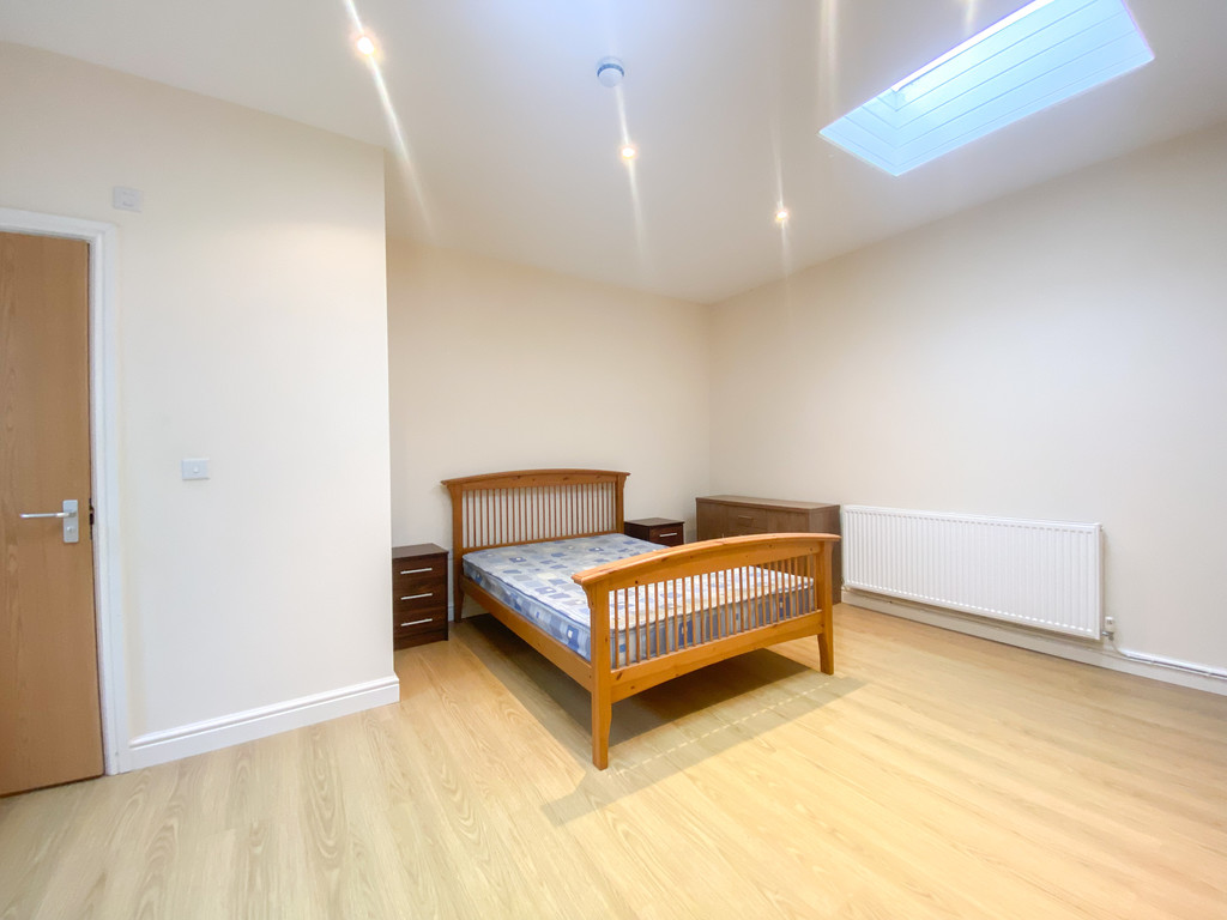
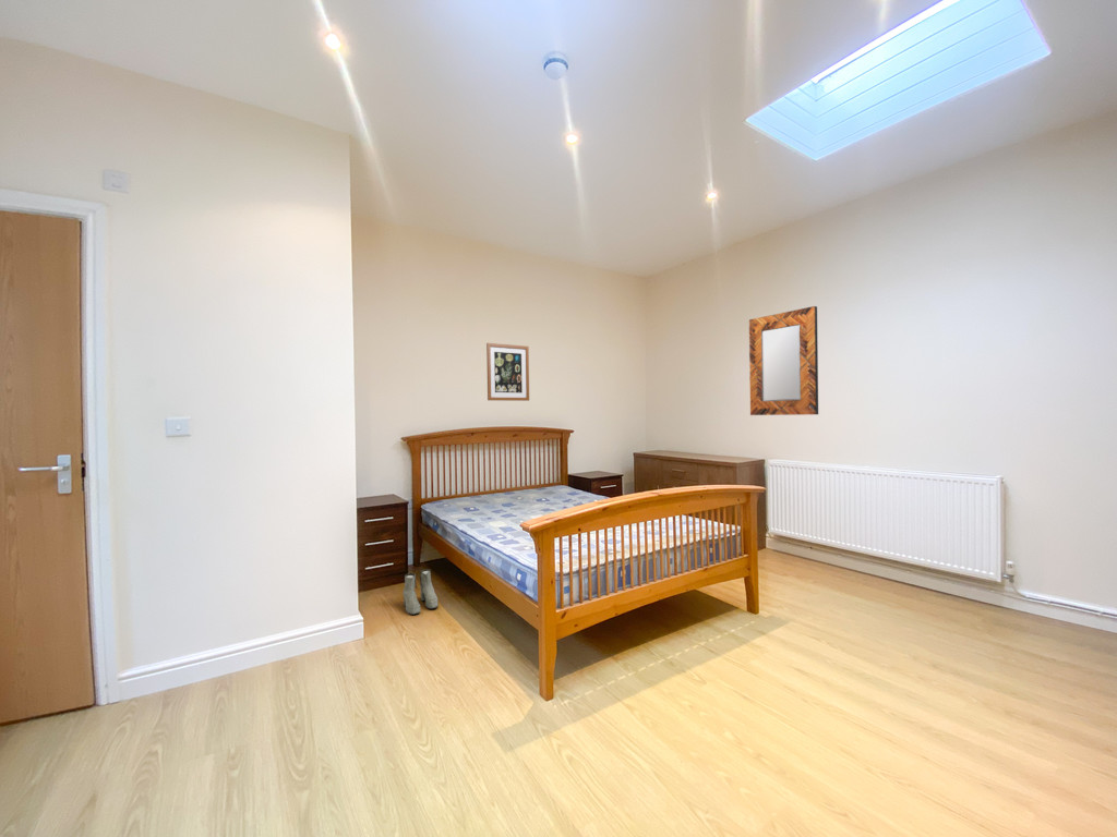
+ boots [401,568,439,616]
+ wall art [485,342,530,402]
+ home mirror [748,305,819,416]
